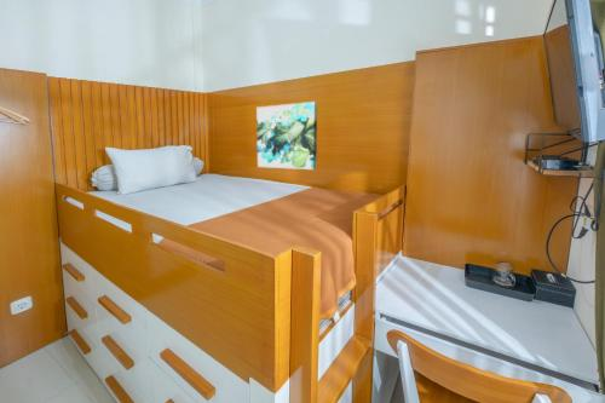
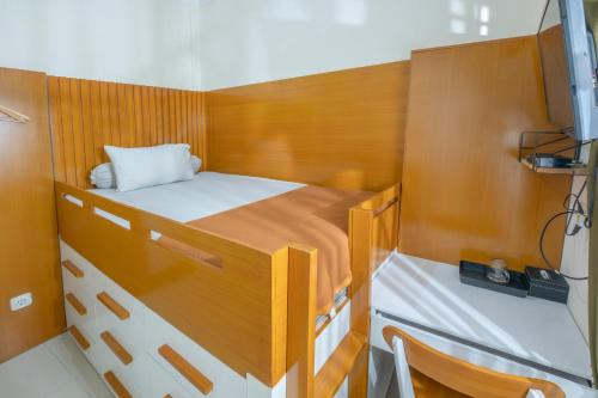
- wall art [255,100,318,171]
